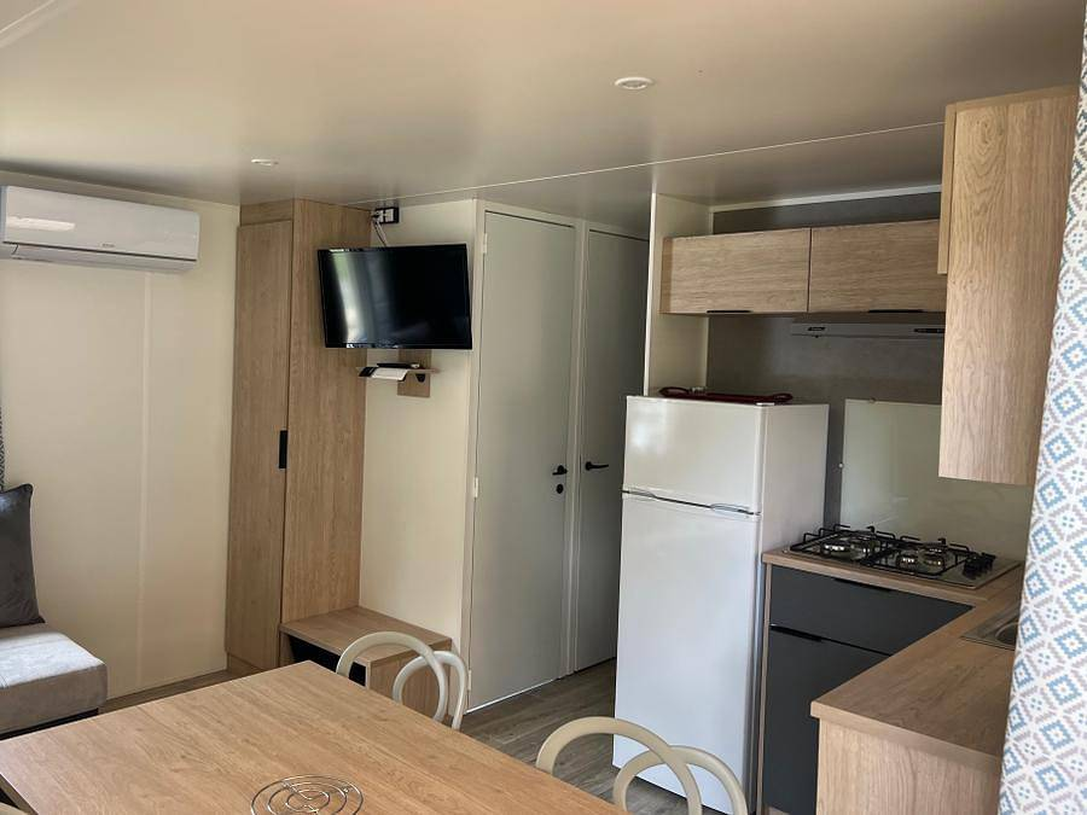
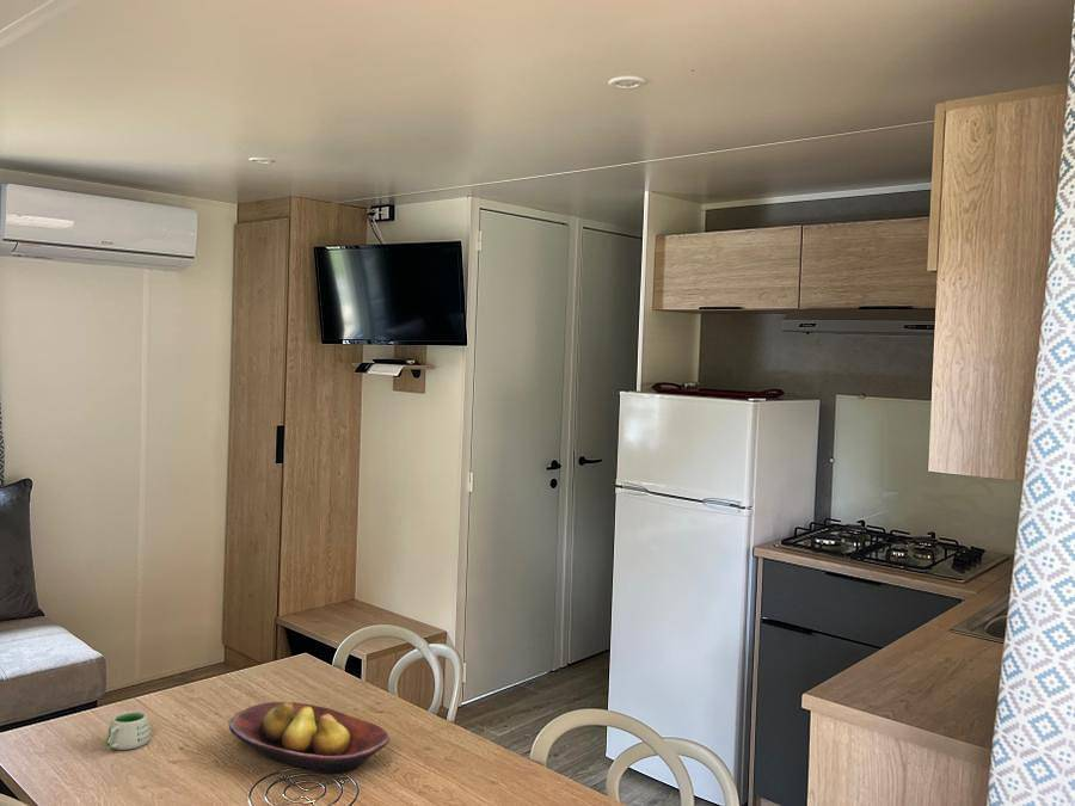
+ fruit bowl [228,701,391,775]
+ mug [105,709,152,751]
